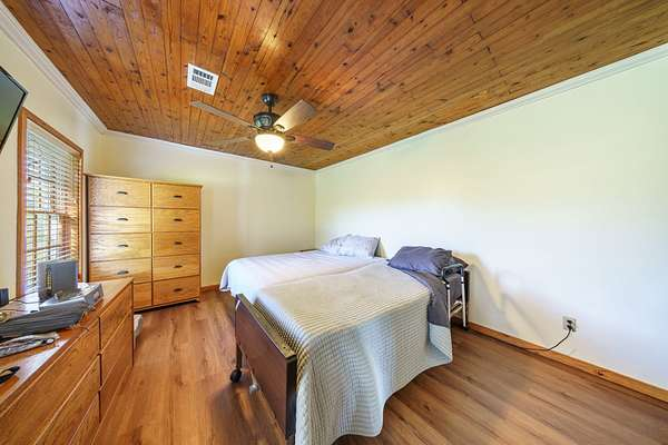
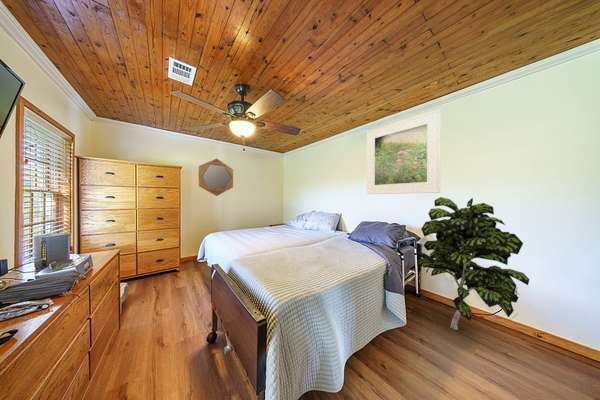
+ home mirror [198,158,234,197]
+ indoor plant [416,196,530,331]
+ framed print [366,108,442,195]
